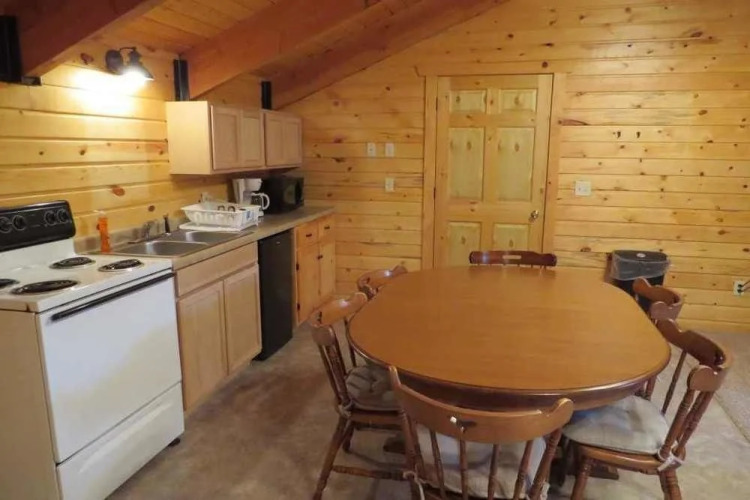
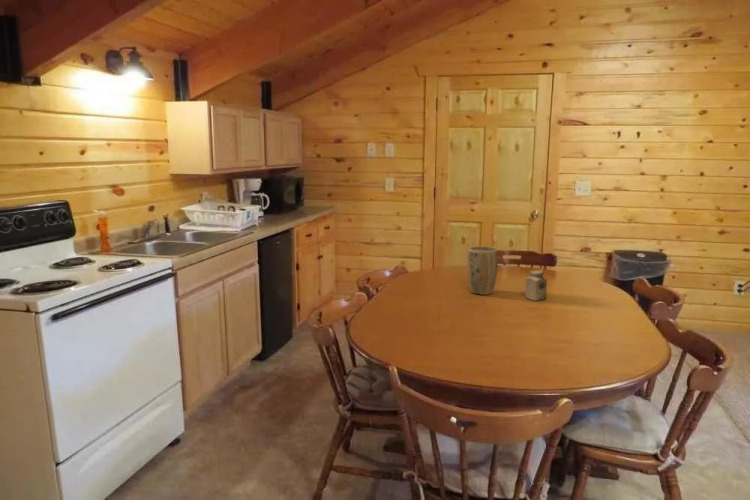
+ plant pot [466,245,499,296]
+ salt shaker [524,269,548,302]
